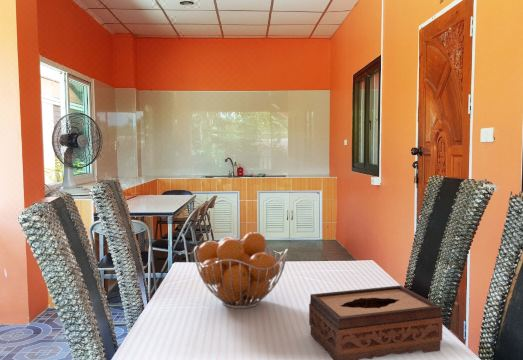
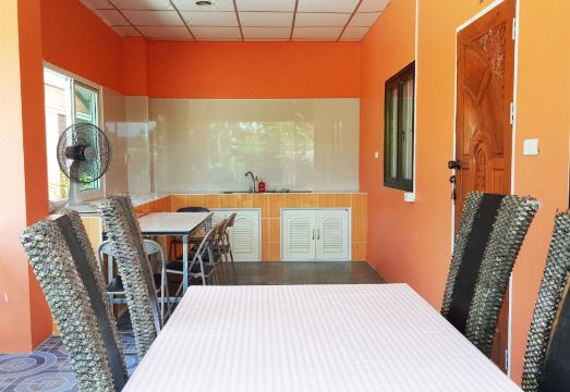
- tissue box [308,285,444,360]
- fruit basket [193,231,289,310]
